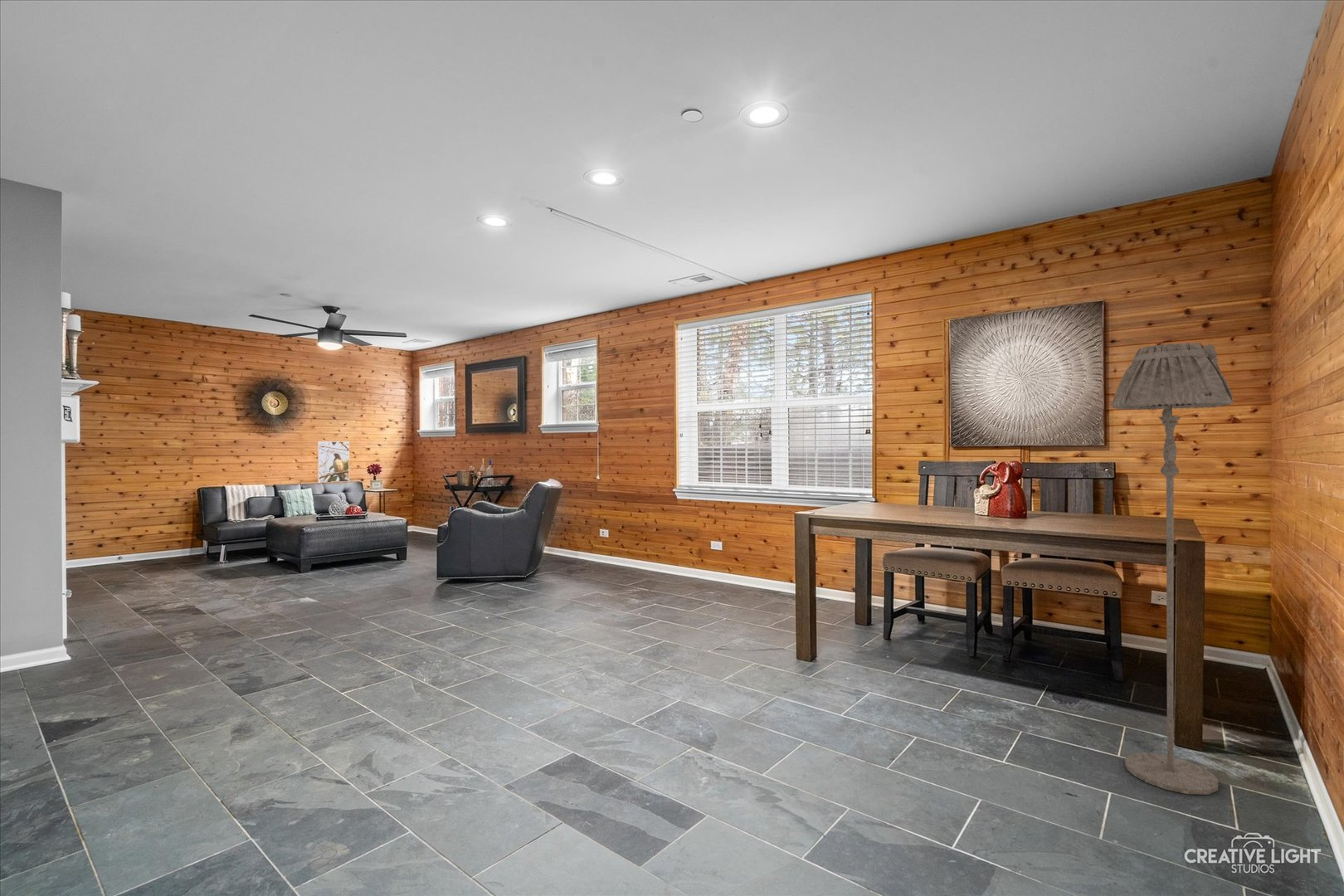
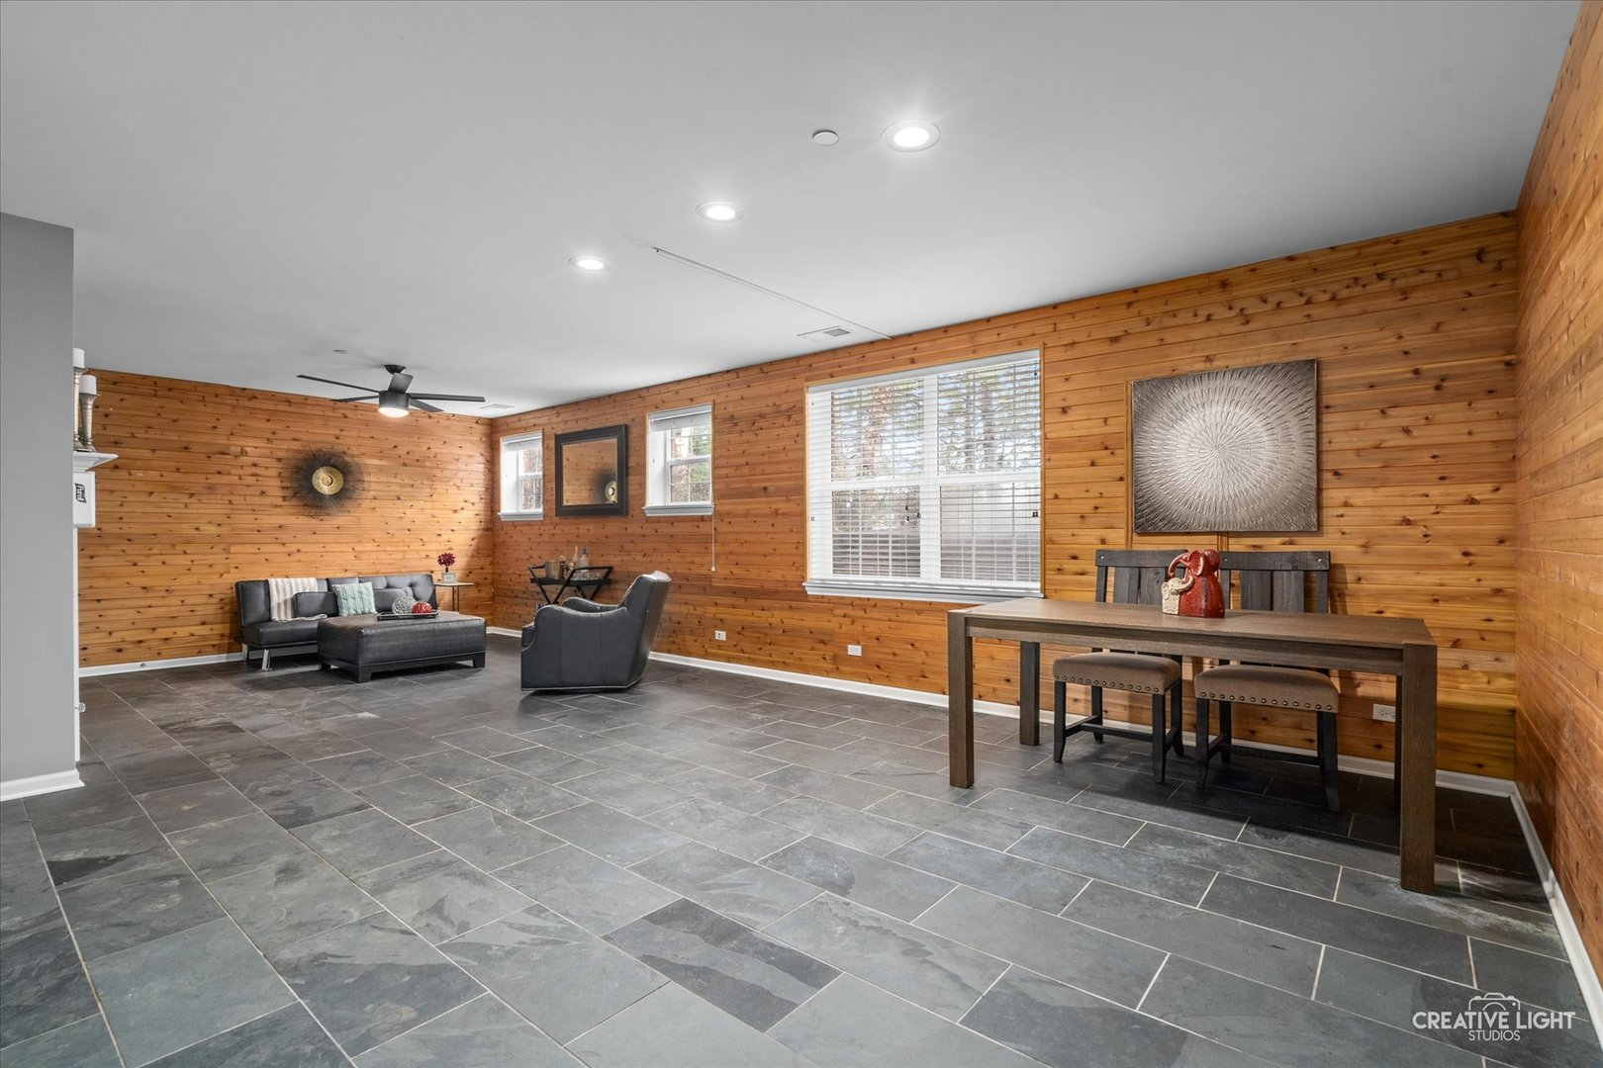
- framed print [317,441,350,484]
- floor lamp [1111,342,1234,796]
